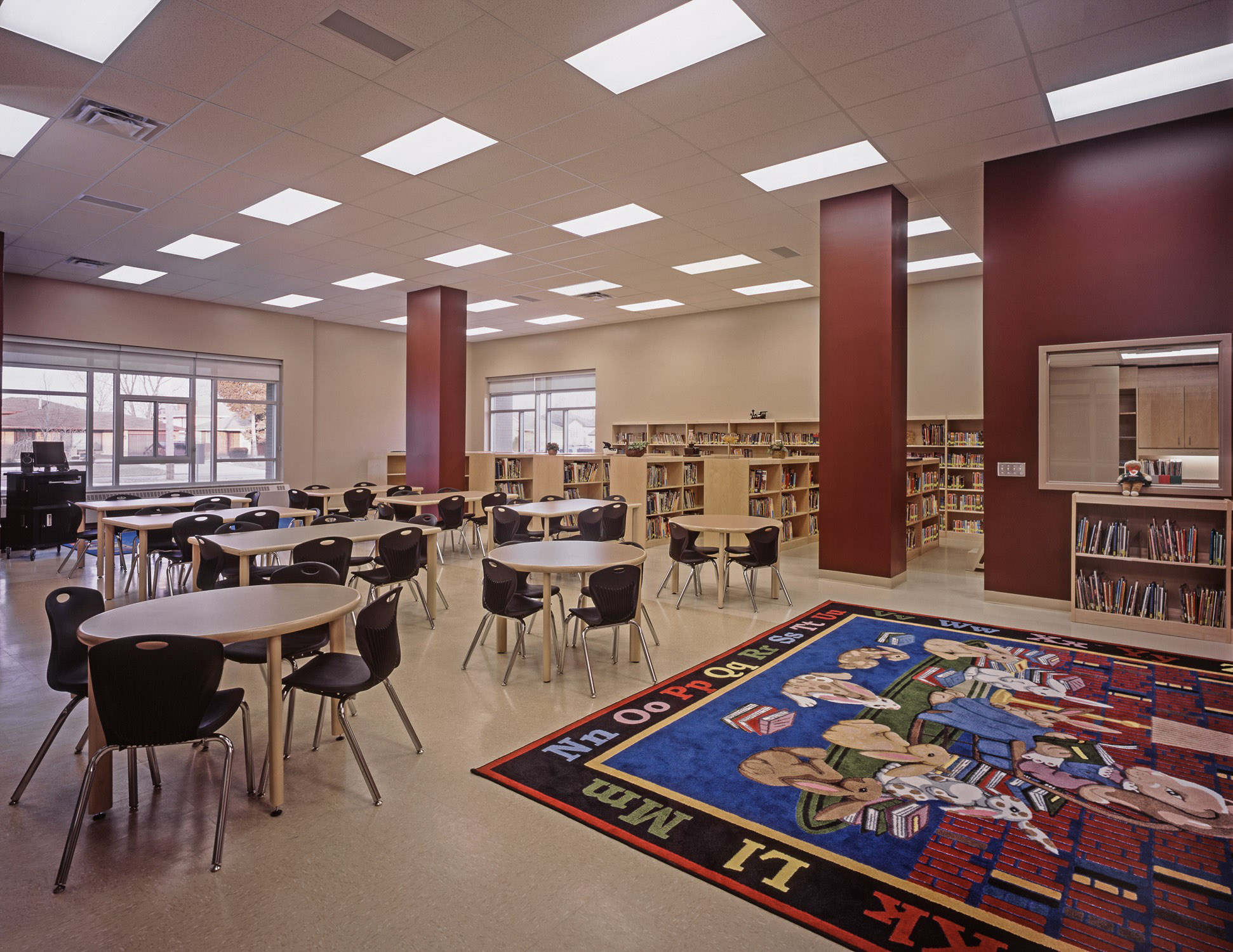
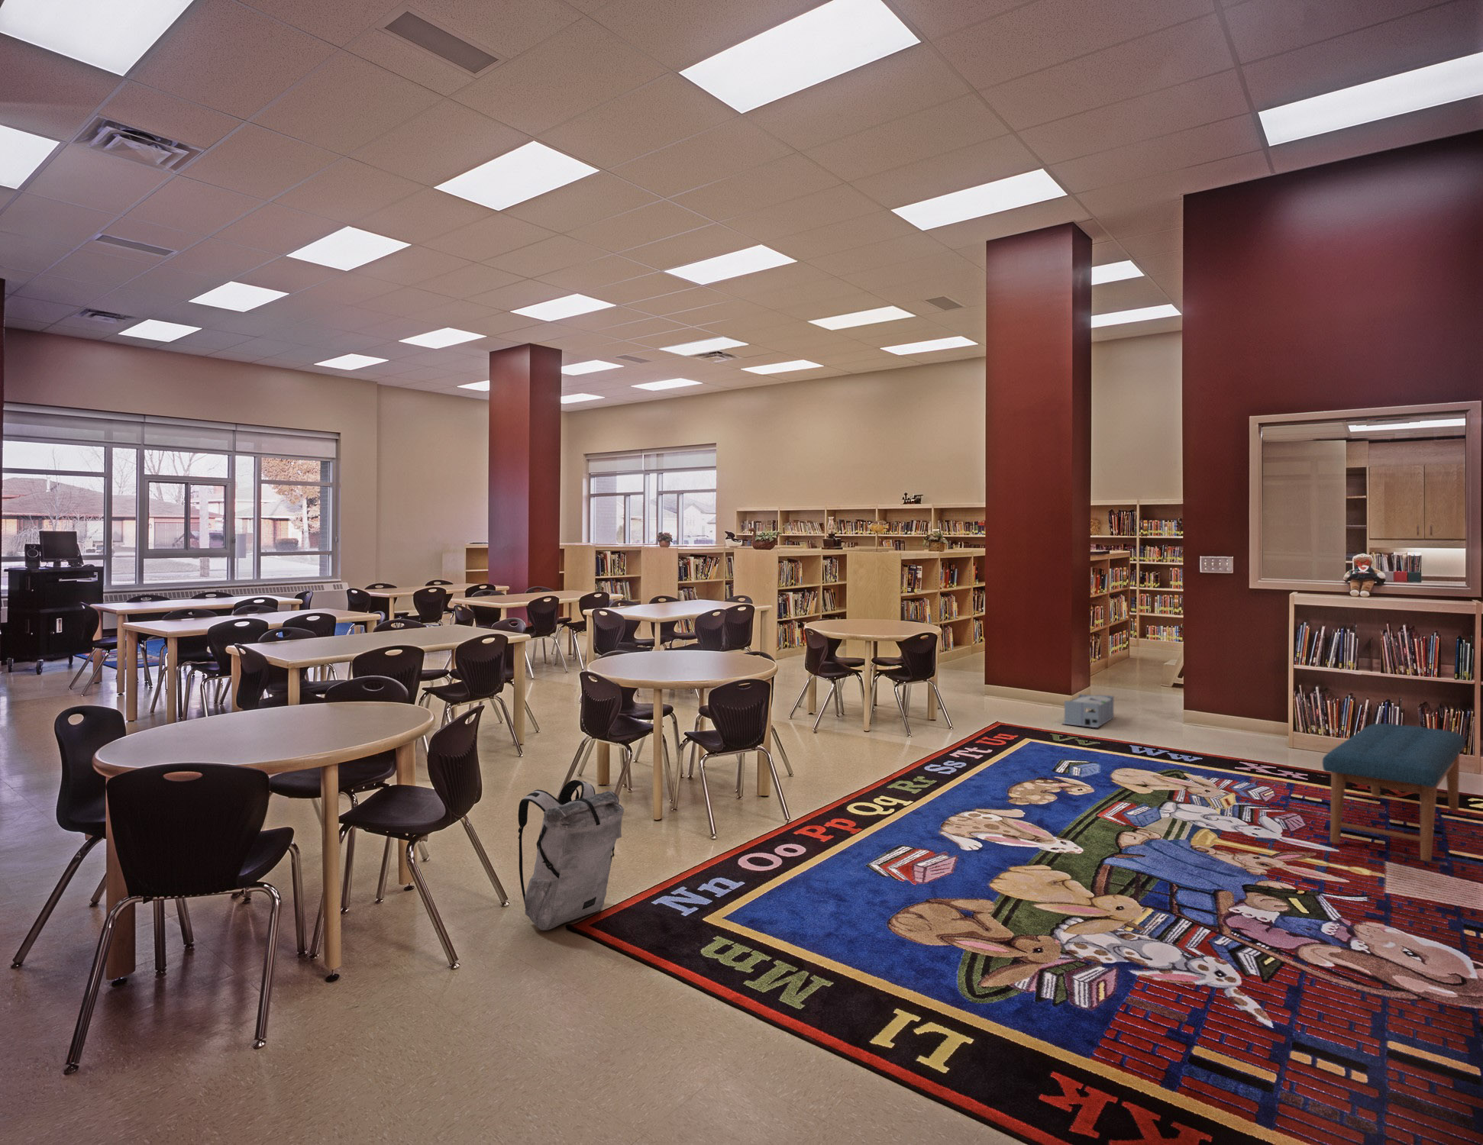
+ backpack [517,779,624,931]
+ bench [1322,723,1465,862]
+ storage bin [1061,693,1115,728]
